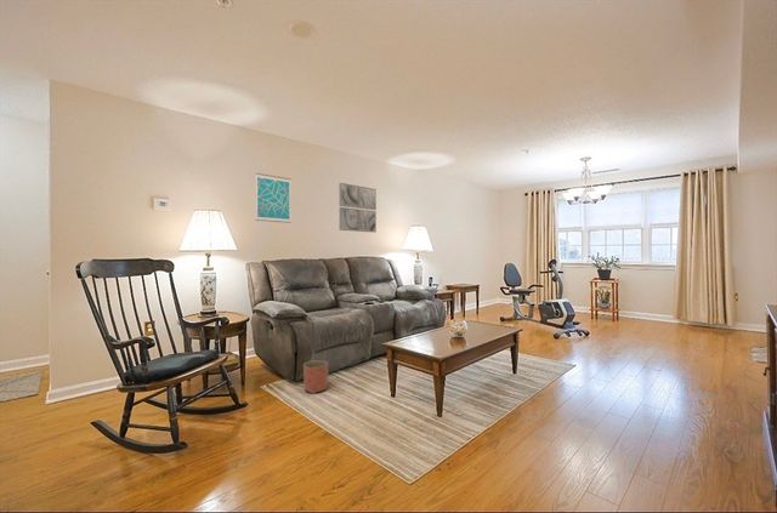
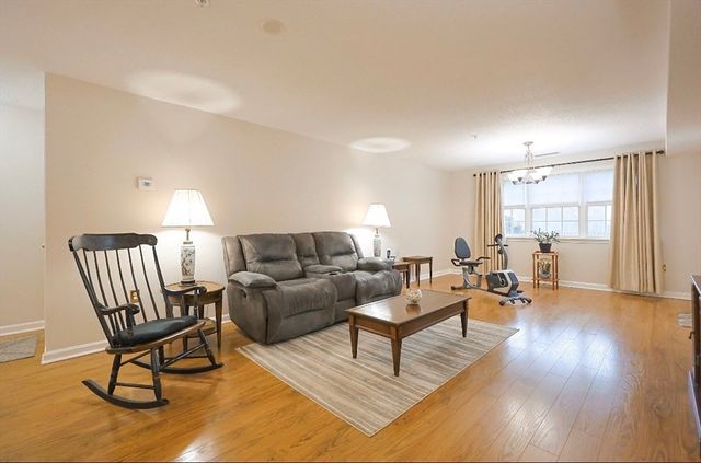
- planter [302,359,329,394]
- wall art [255,172,293,224]
- wall art [338,182,378,234]
